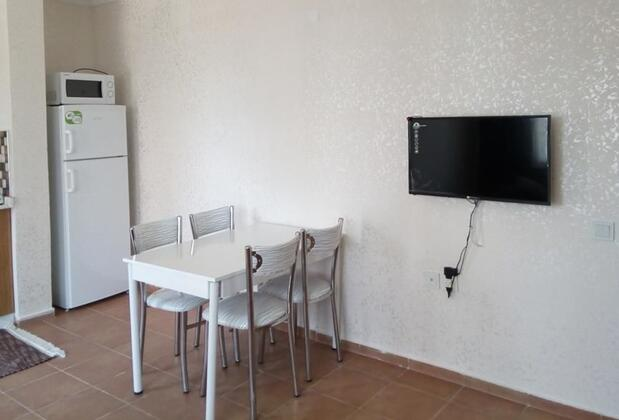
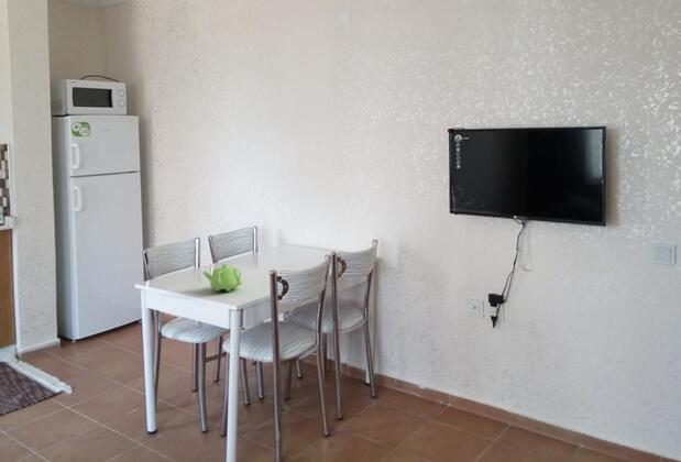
+ teapot [201,263,243,293]
